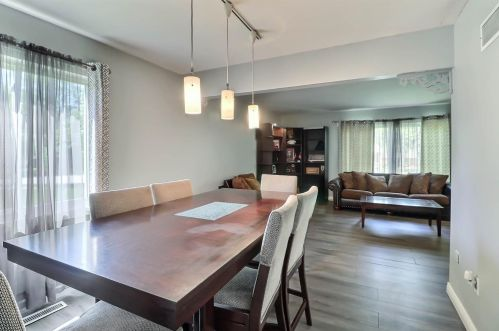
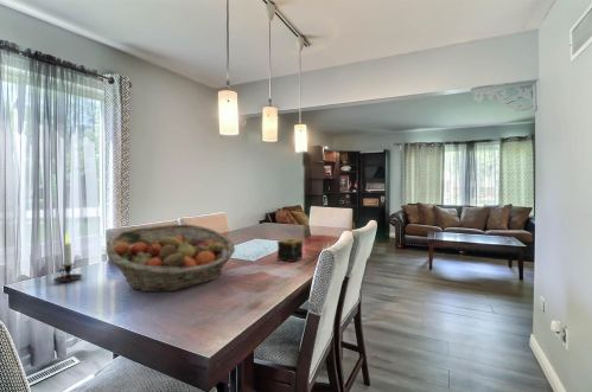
+ fruit basket [104,223,236,294]
+ candle [52,230,83,283]
+ candle [276,237,304,263]
